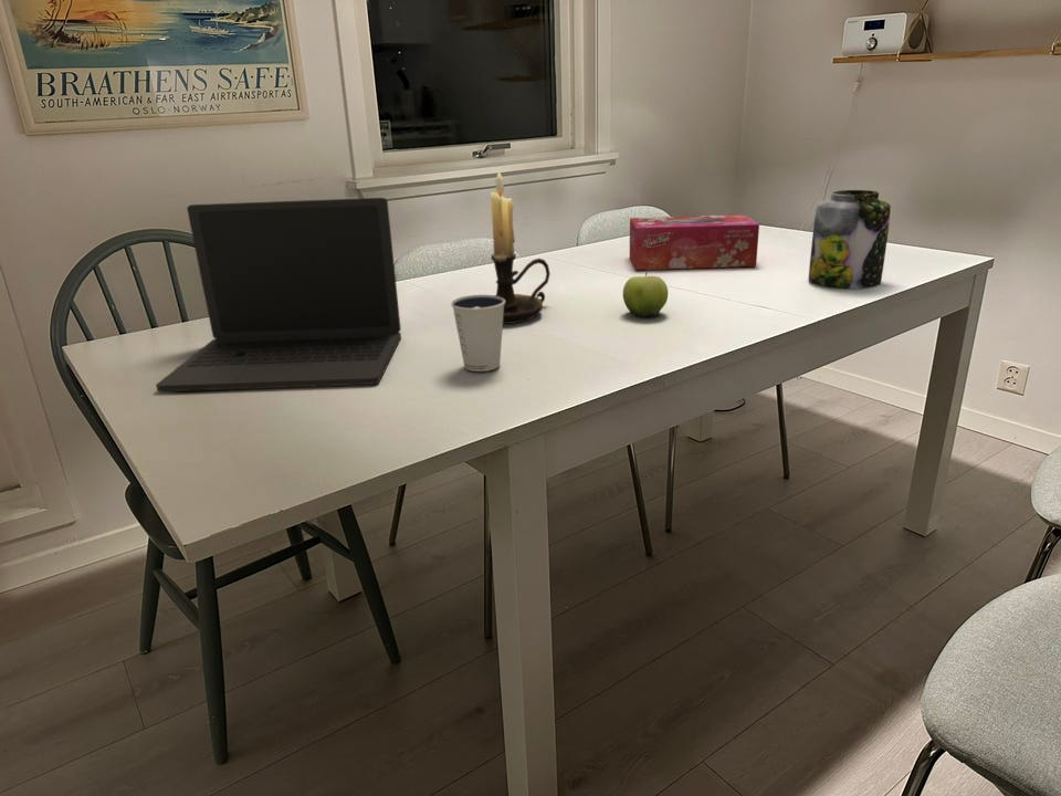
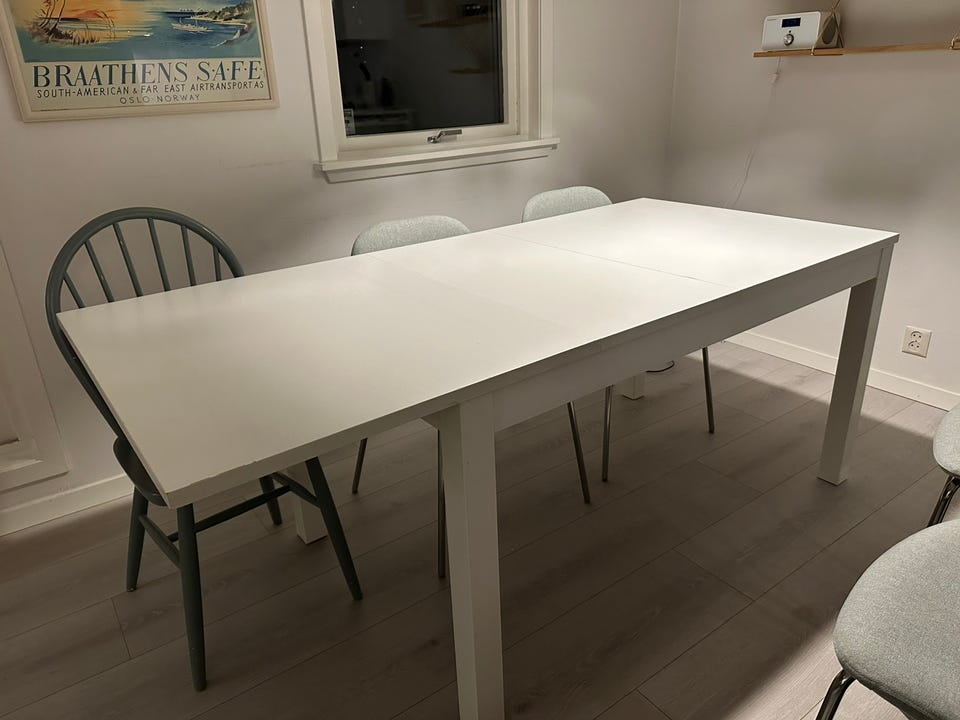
- laptop [155,197,402,392]
- dixie cup [450,294,505,373]
- tissue box [629,213,760,271]
- fruit [622,271,669,318]
- candle holder [490,169,551,325]
- jar [807,189,892,290]
